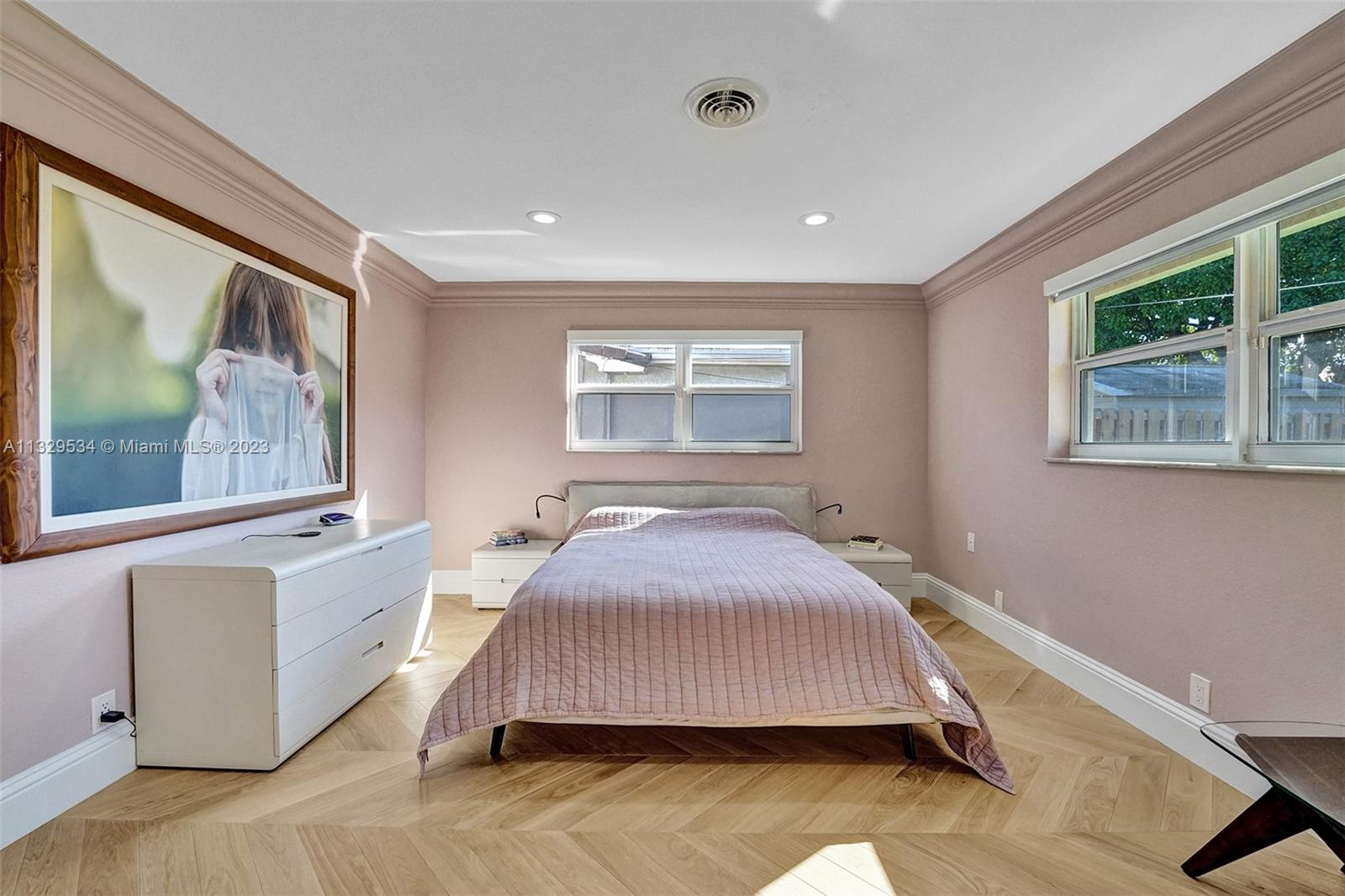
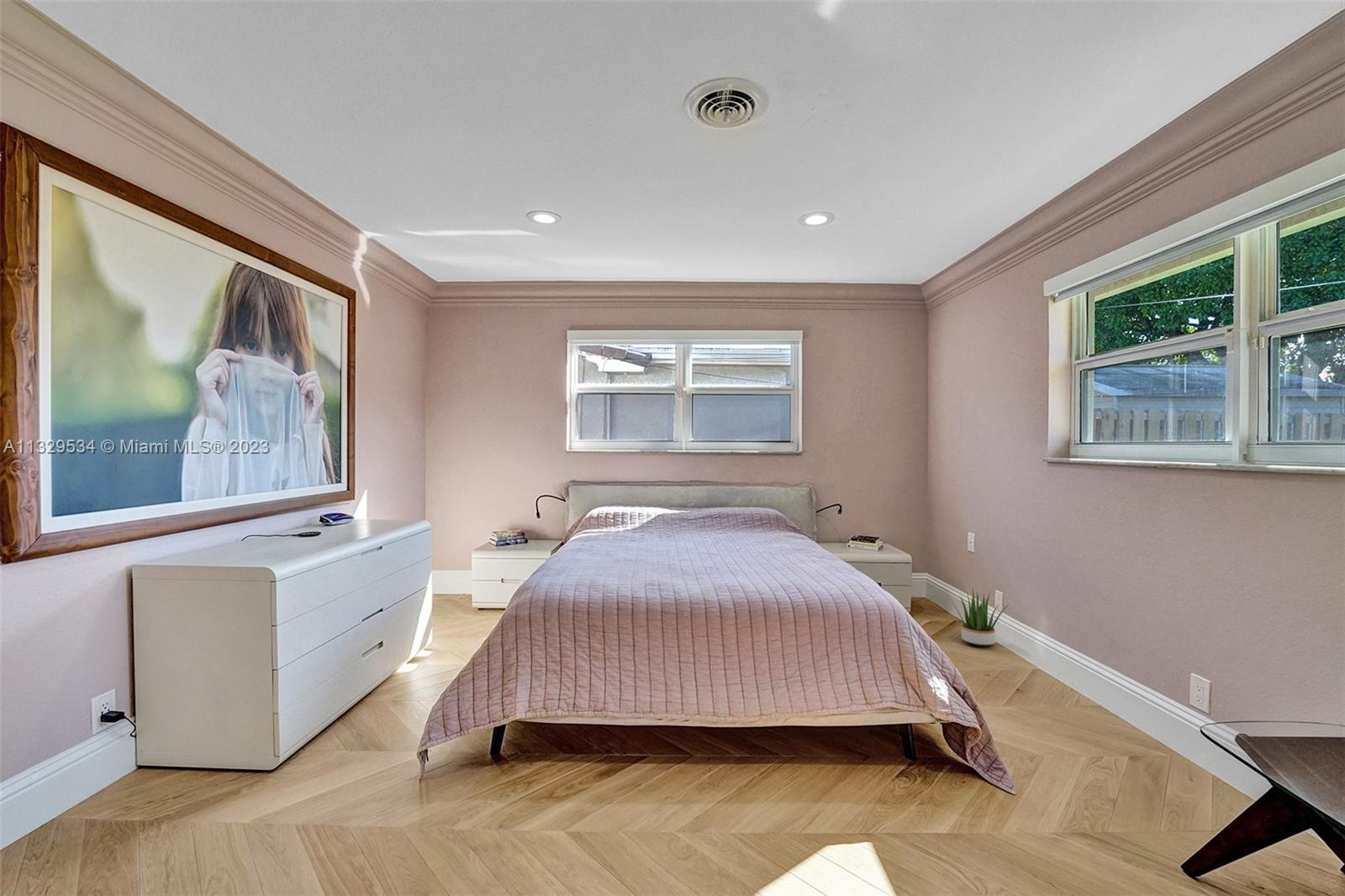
+ potted plant [948,588,1010,647]
